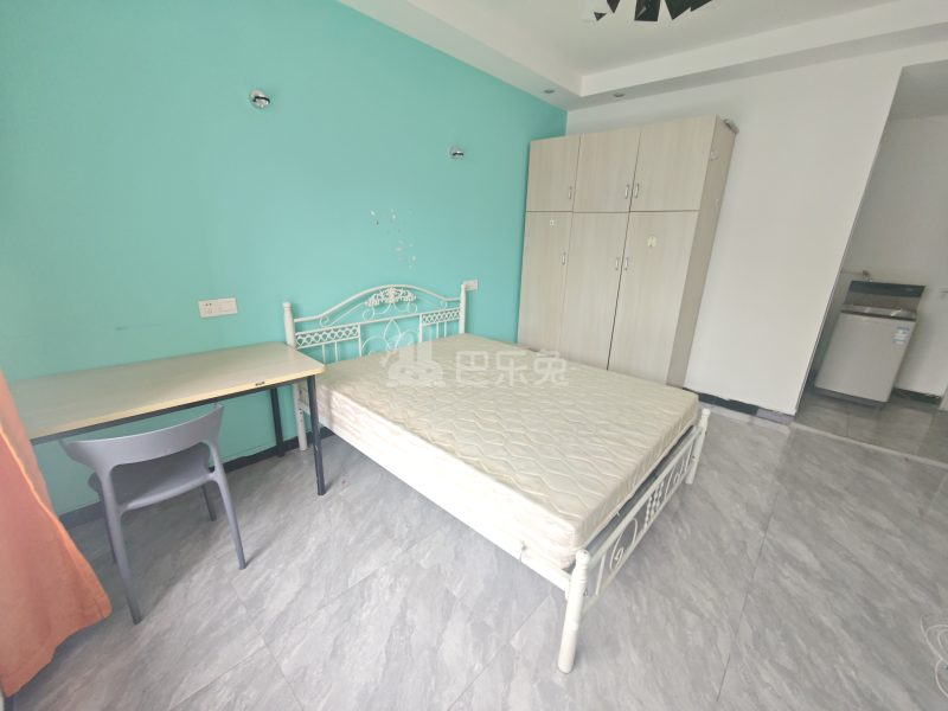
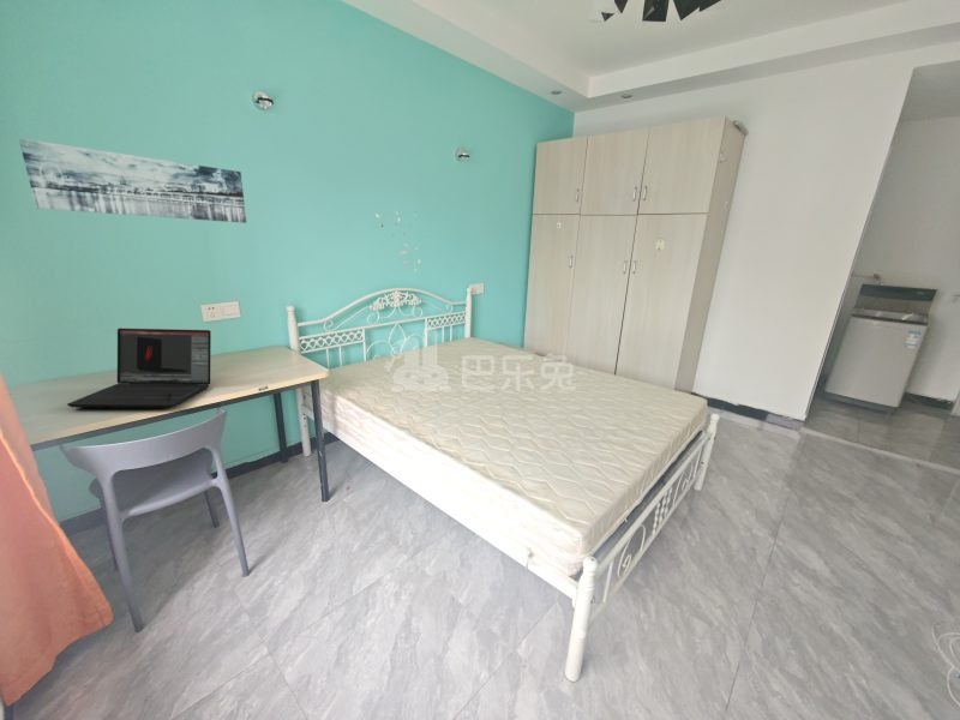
+ wall art [18,137,247,224]
+ laptop [66,328,212,409]
